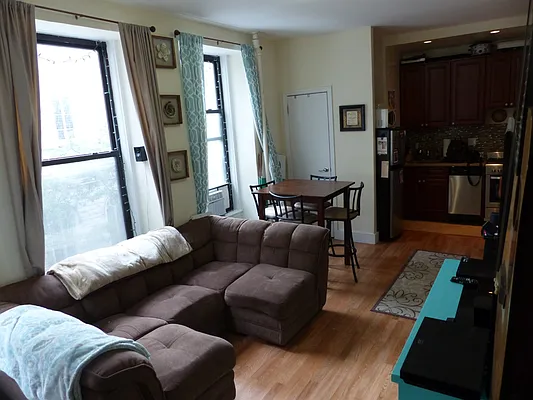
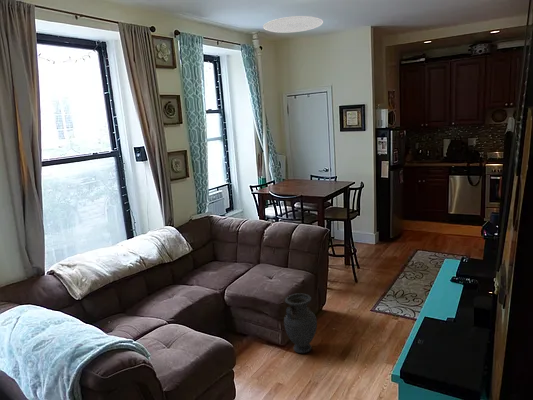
+ vase [283,292,318,354]
+ ceiling light [262,15,324,34]
